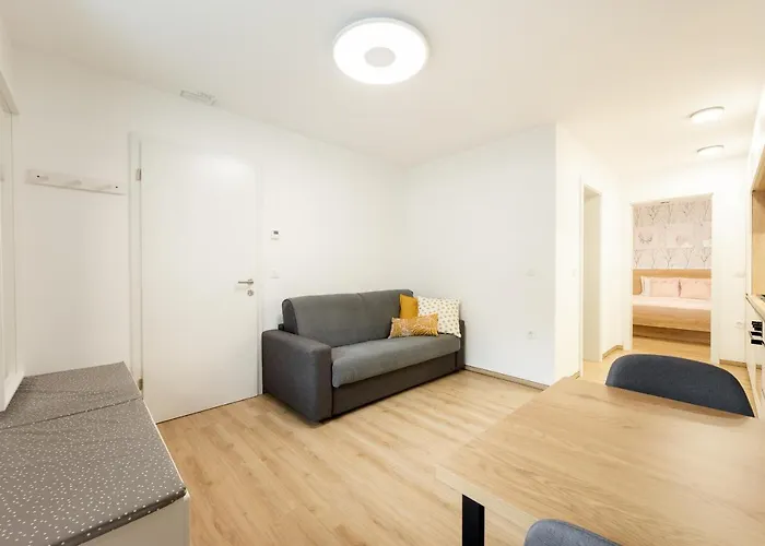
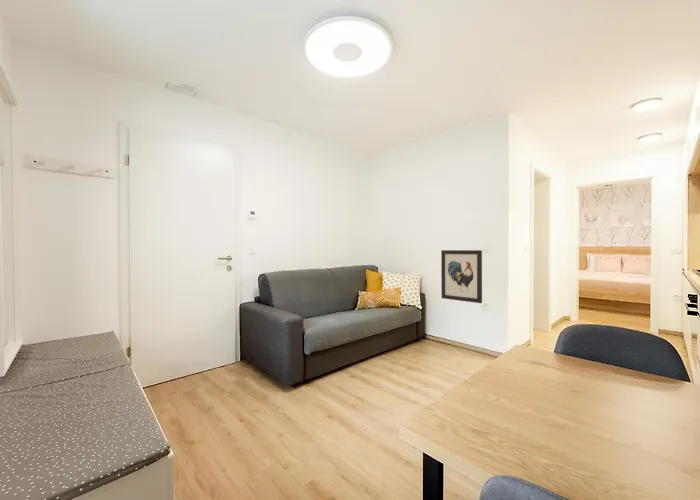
+ wall art [440,249,483,304]
